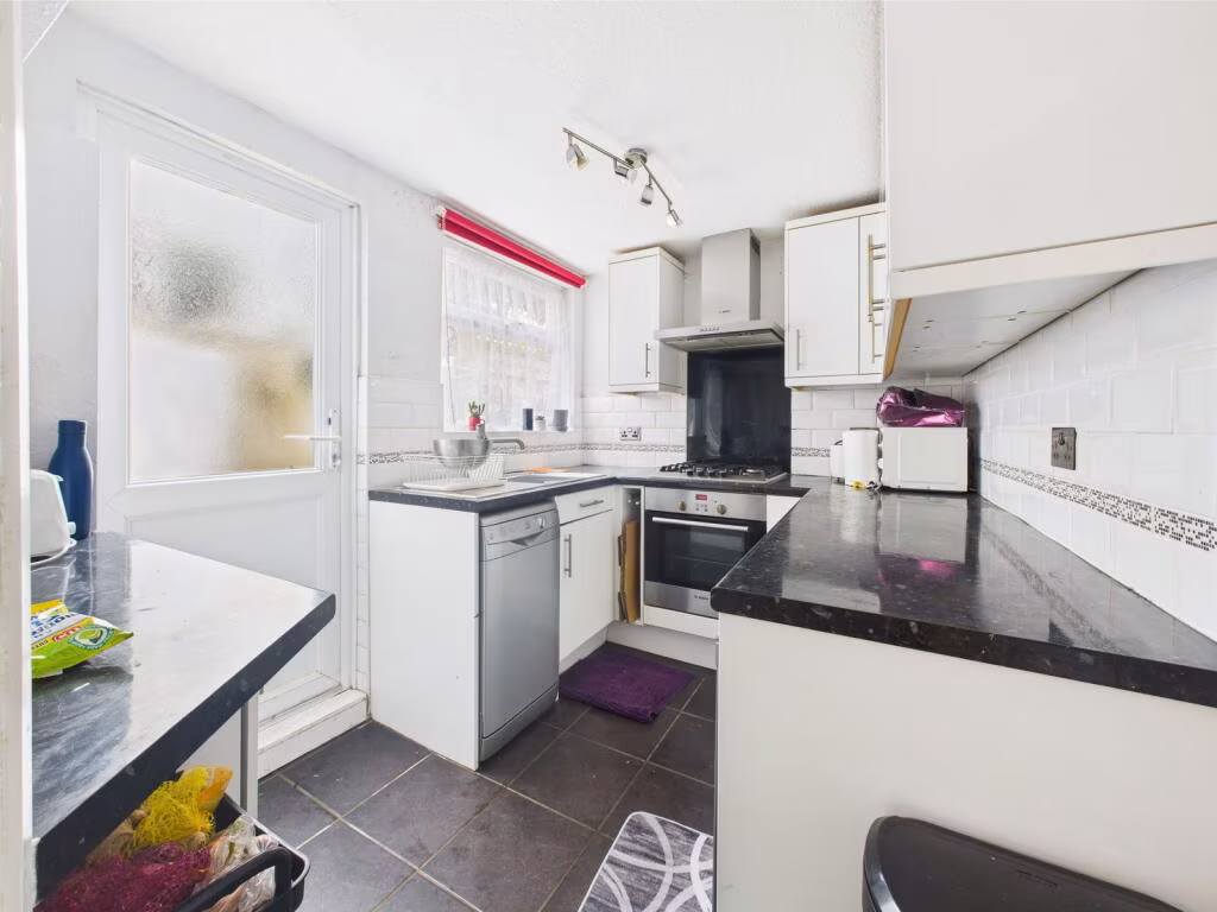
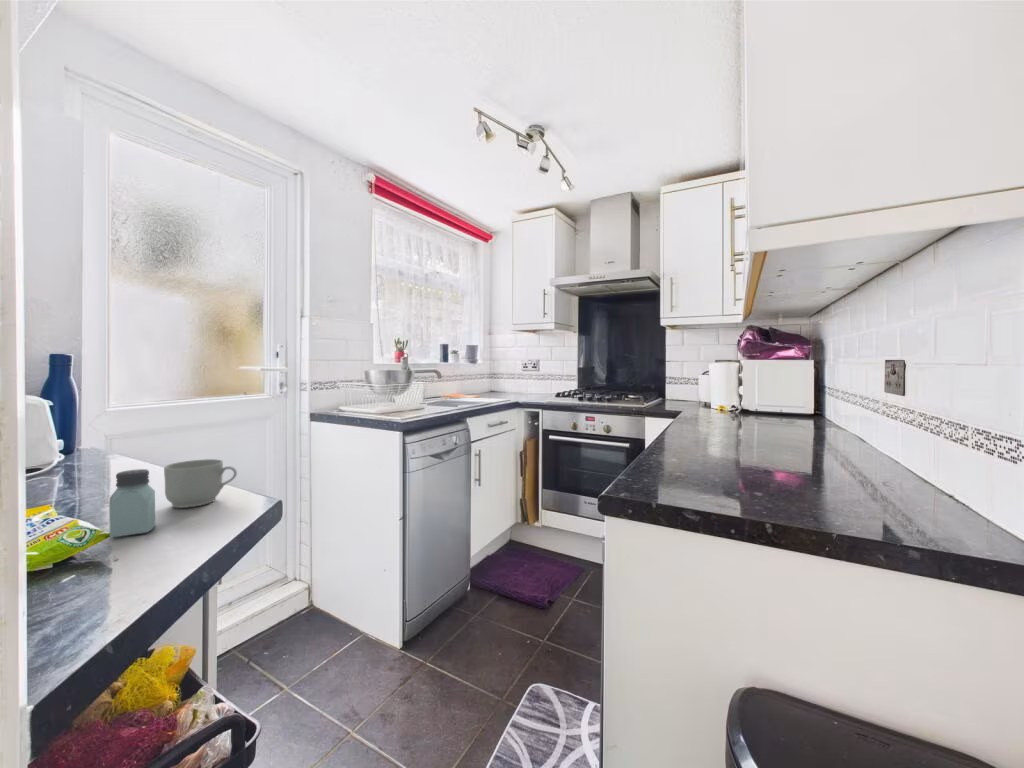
+ mug [163,458,238,509]
+ saltshaker [108,468,156,539]
